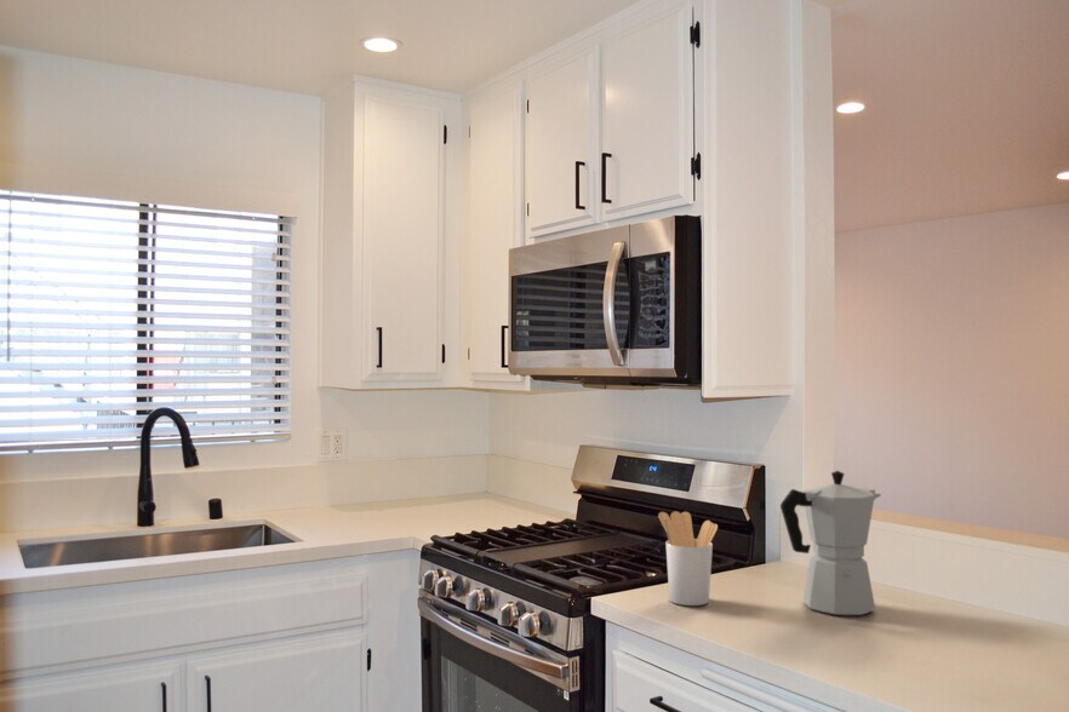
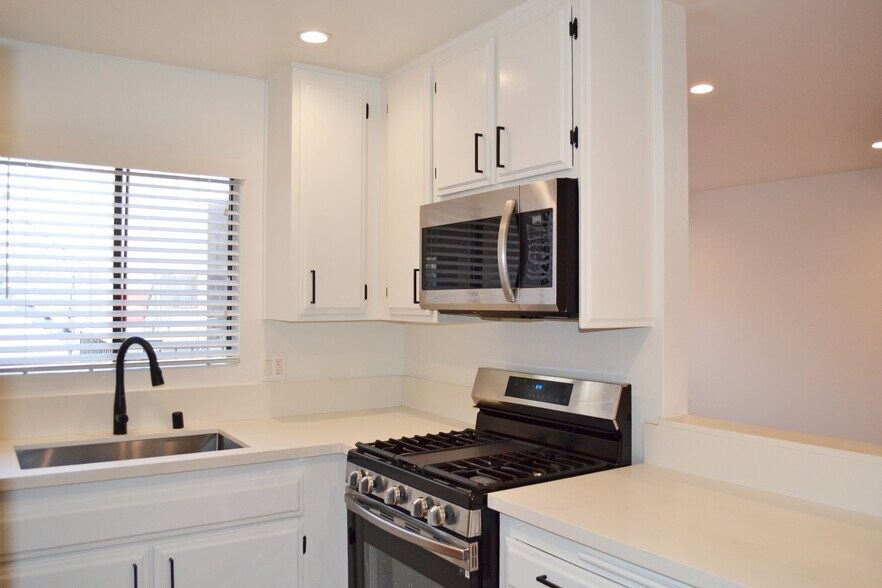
- moka pot [779,470,882,616]
- utensil holder [657,510,719,607]
